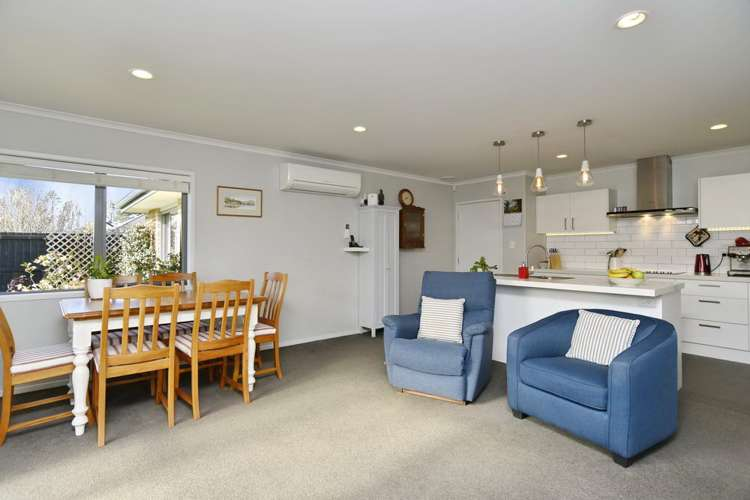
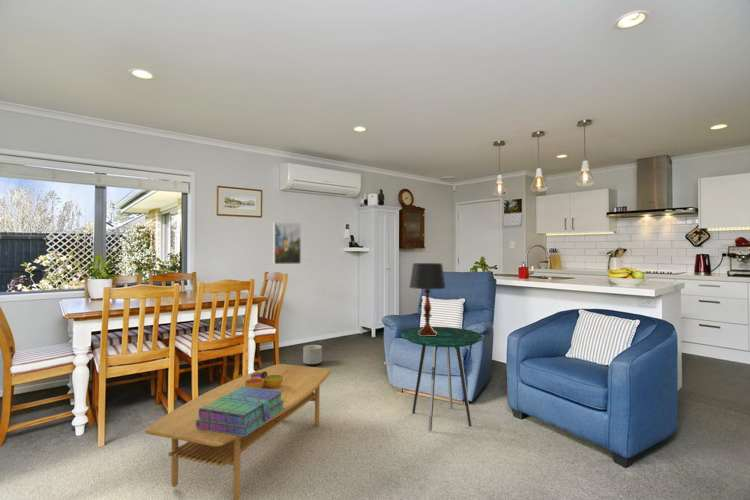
+ side table [400,326,484,432]
+ planter [302,344,323,366]
+ decorative bowl [245,371,283,389]
+ table lamp [409,262,447,336]
+ stack of books [196,386,285,436]
+ coffee table [144,363,332,500]
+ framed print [272,221,302,265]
